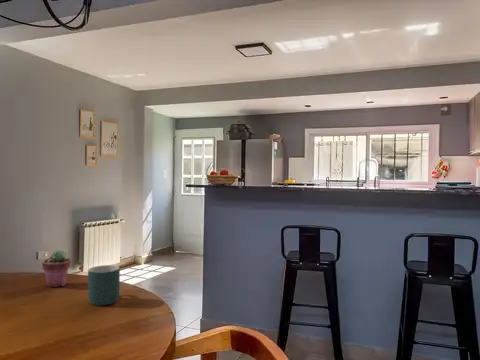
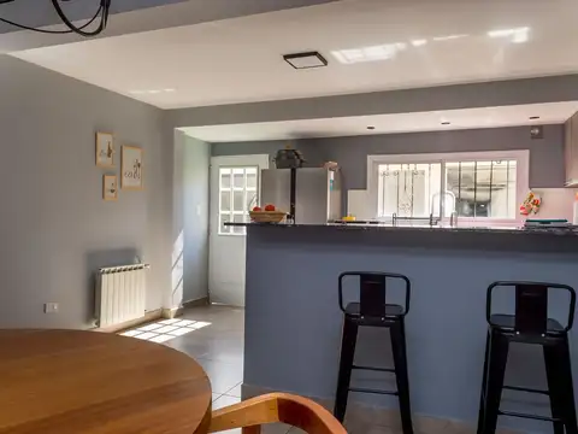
- potted succulent [41,249,72,288]
- mug [87,264,121,306]
